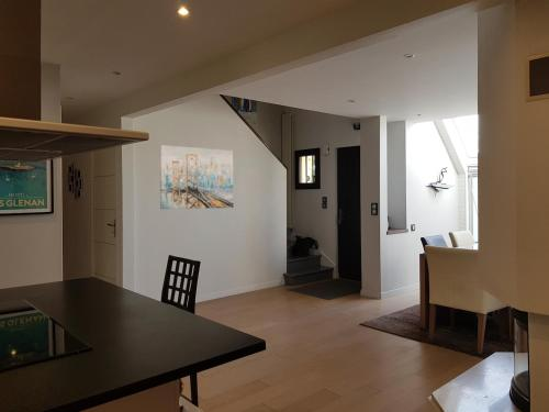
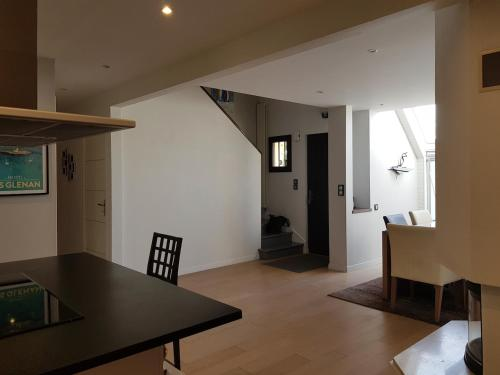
- wall art [159,144,235,210]
